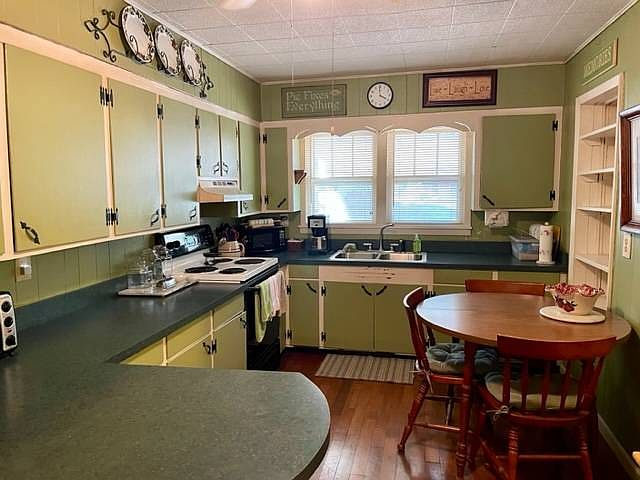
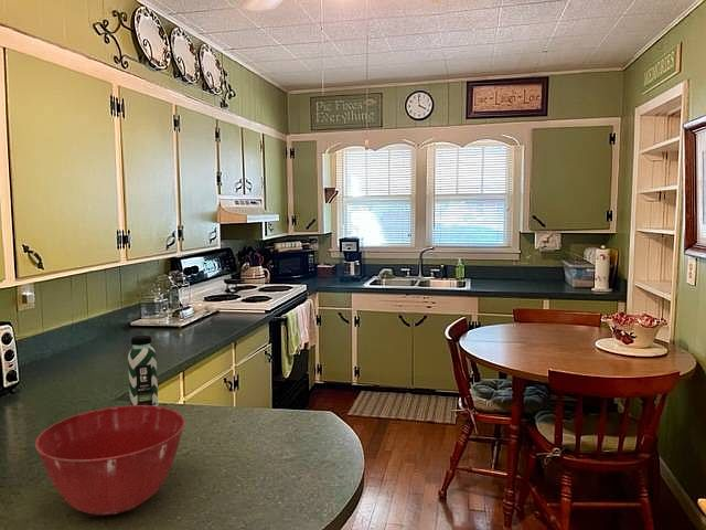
+ mixing bowl [34,404,185,517]
+ water bottle [127,335,159,406]
